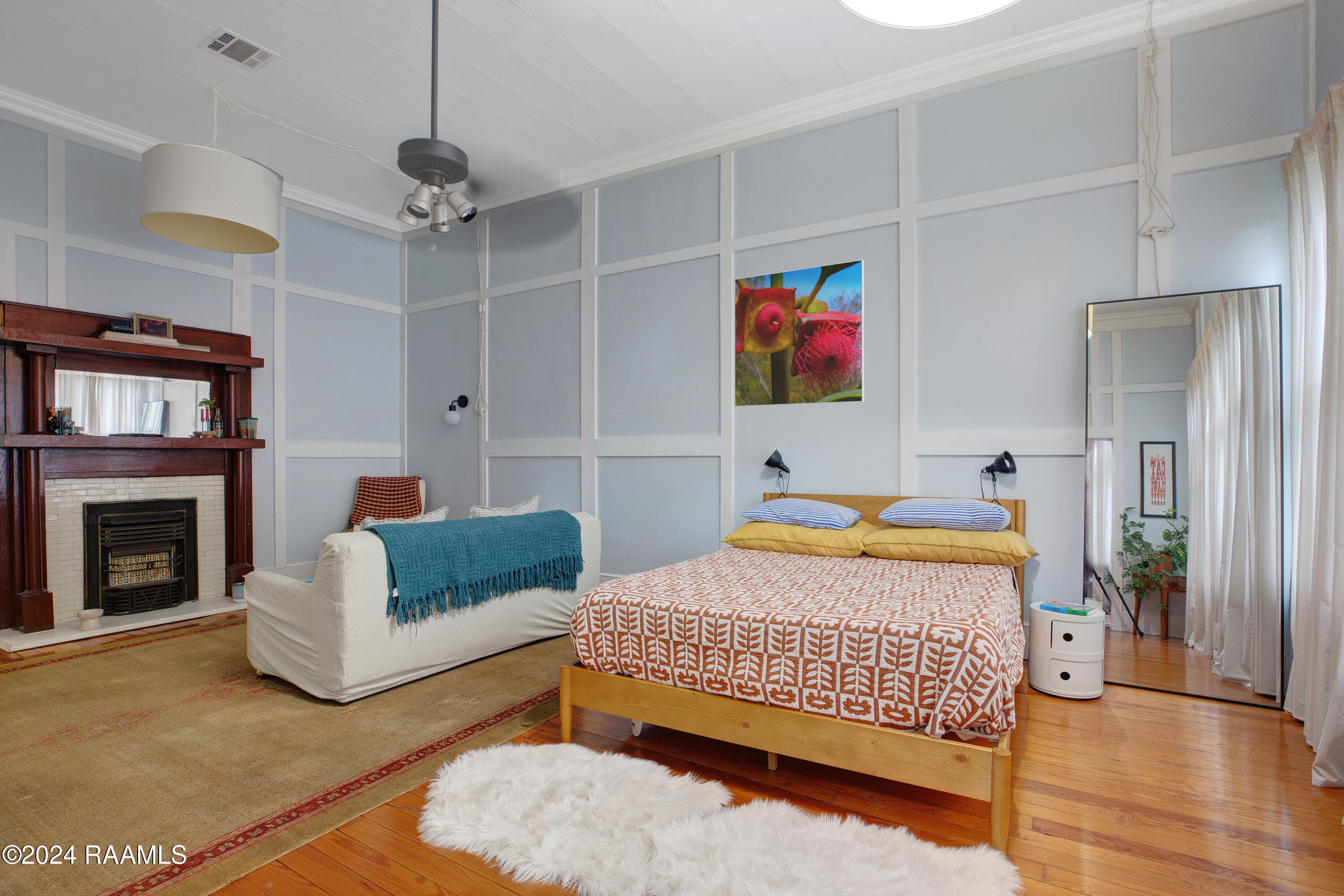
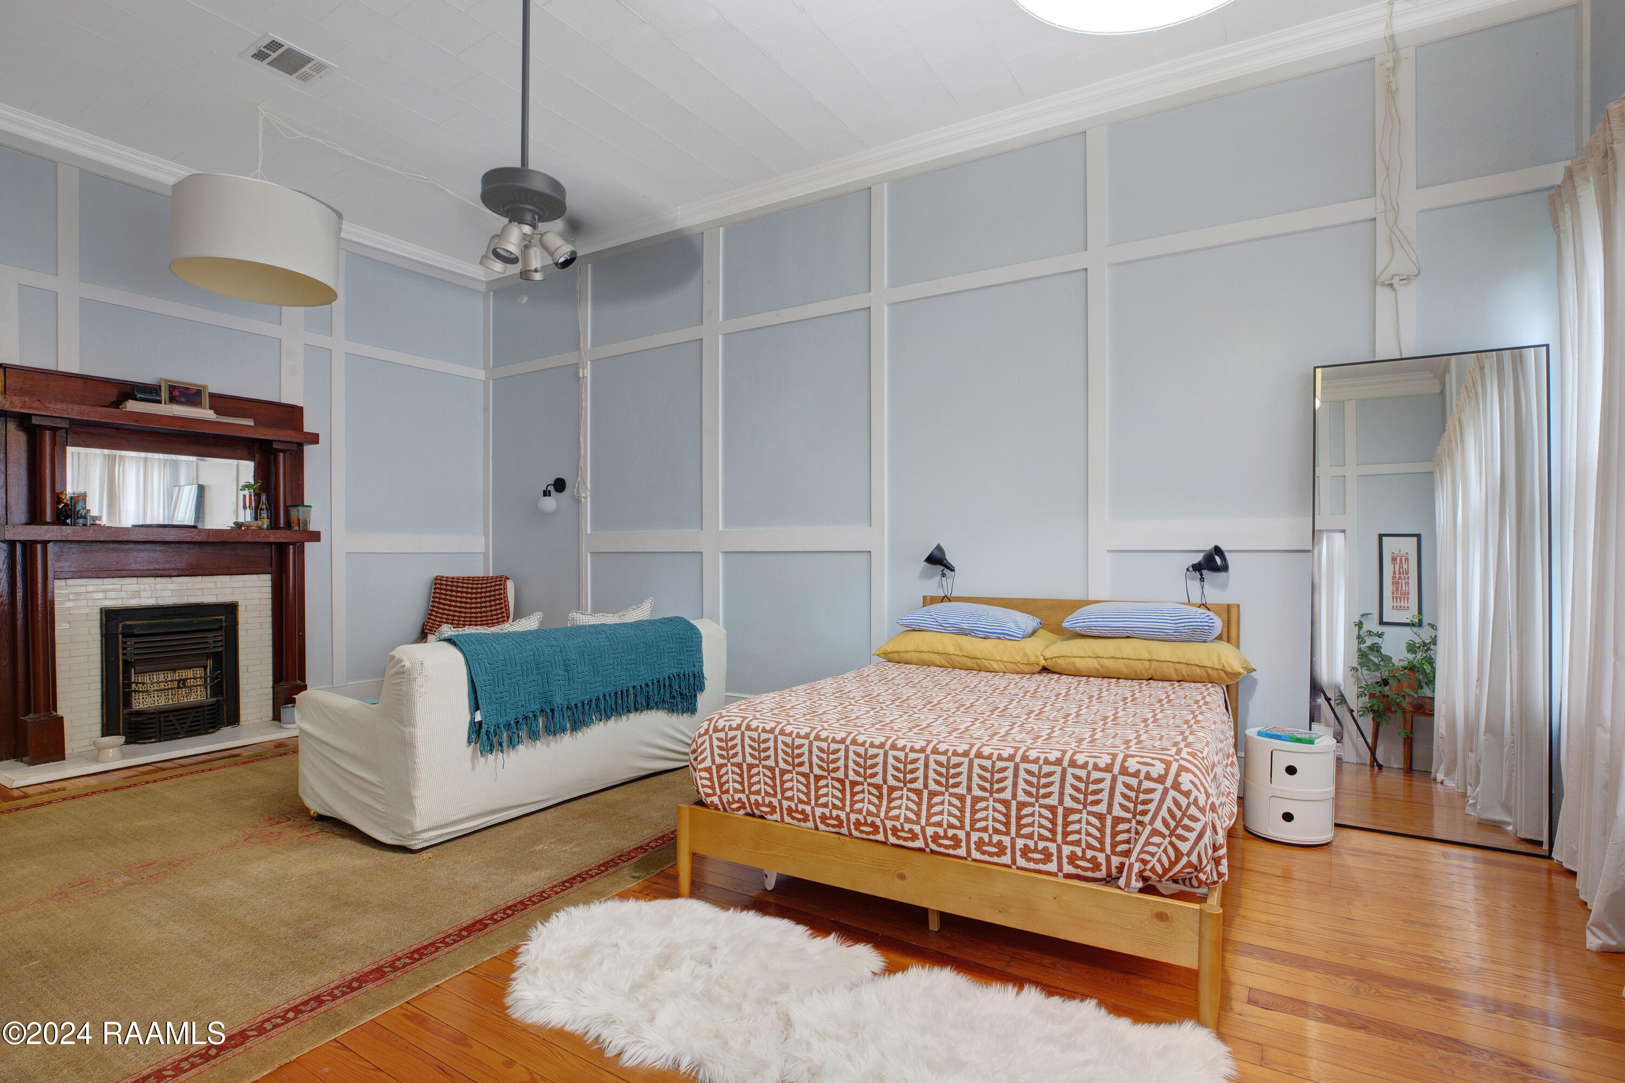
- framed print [734,259,865,407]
